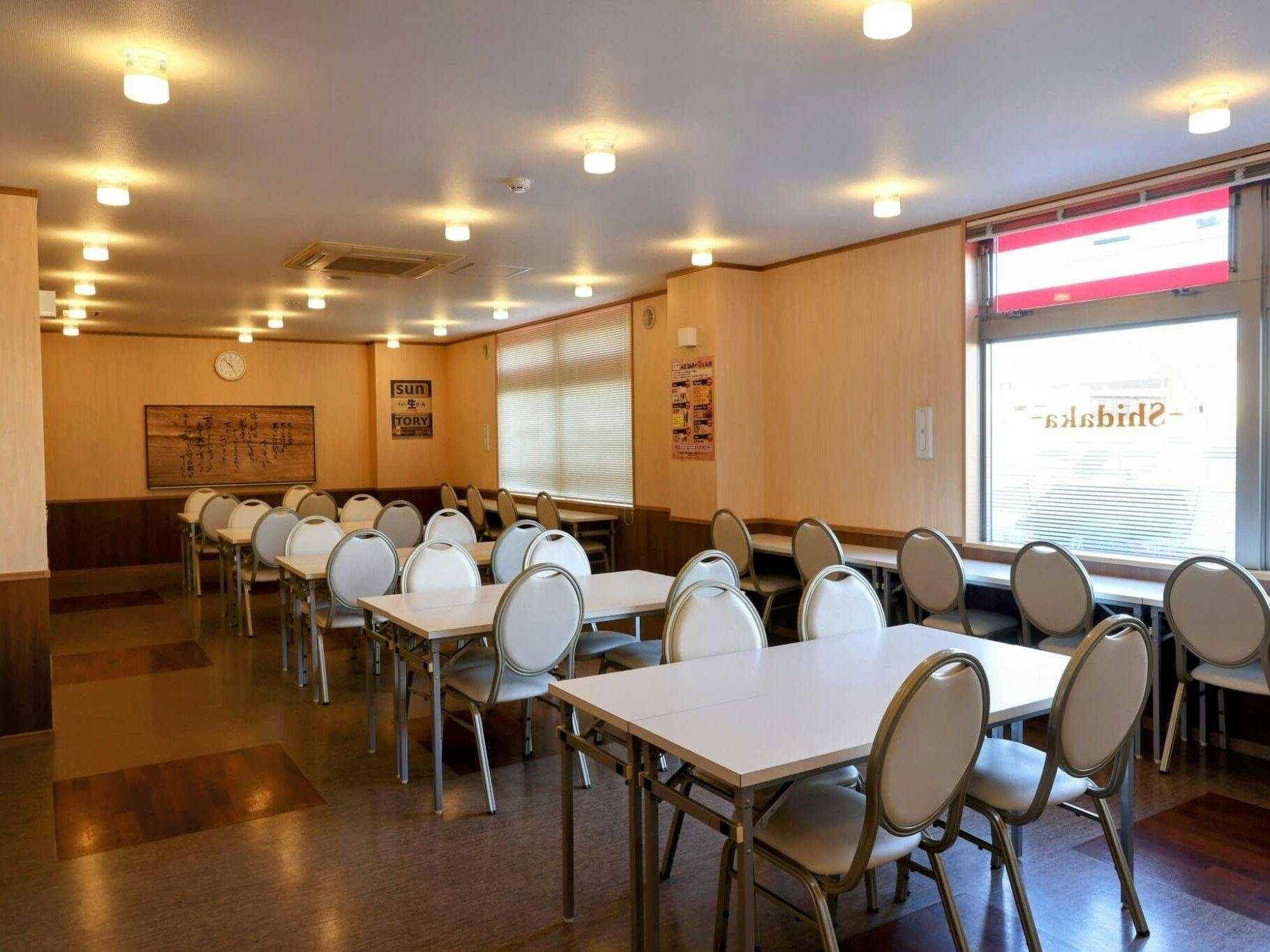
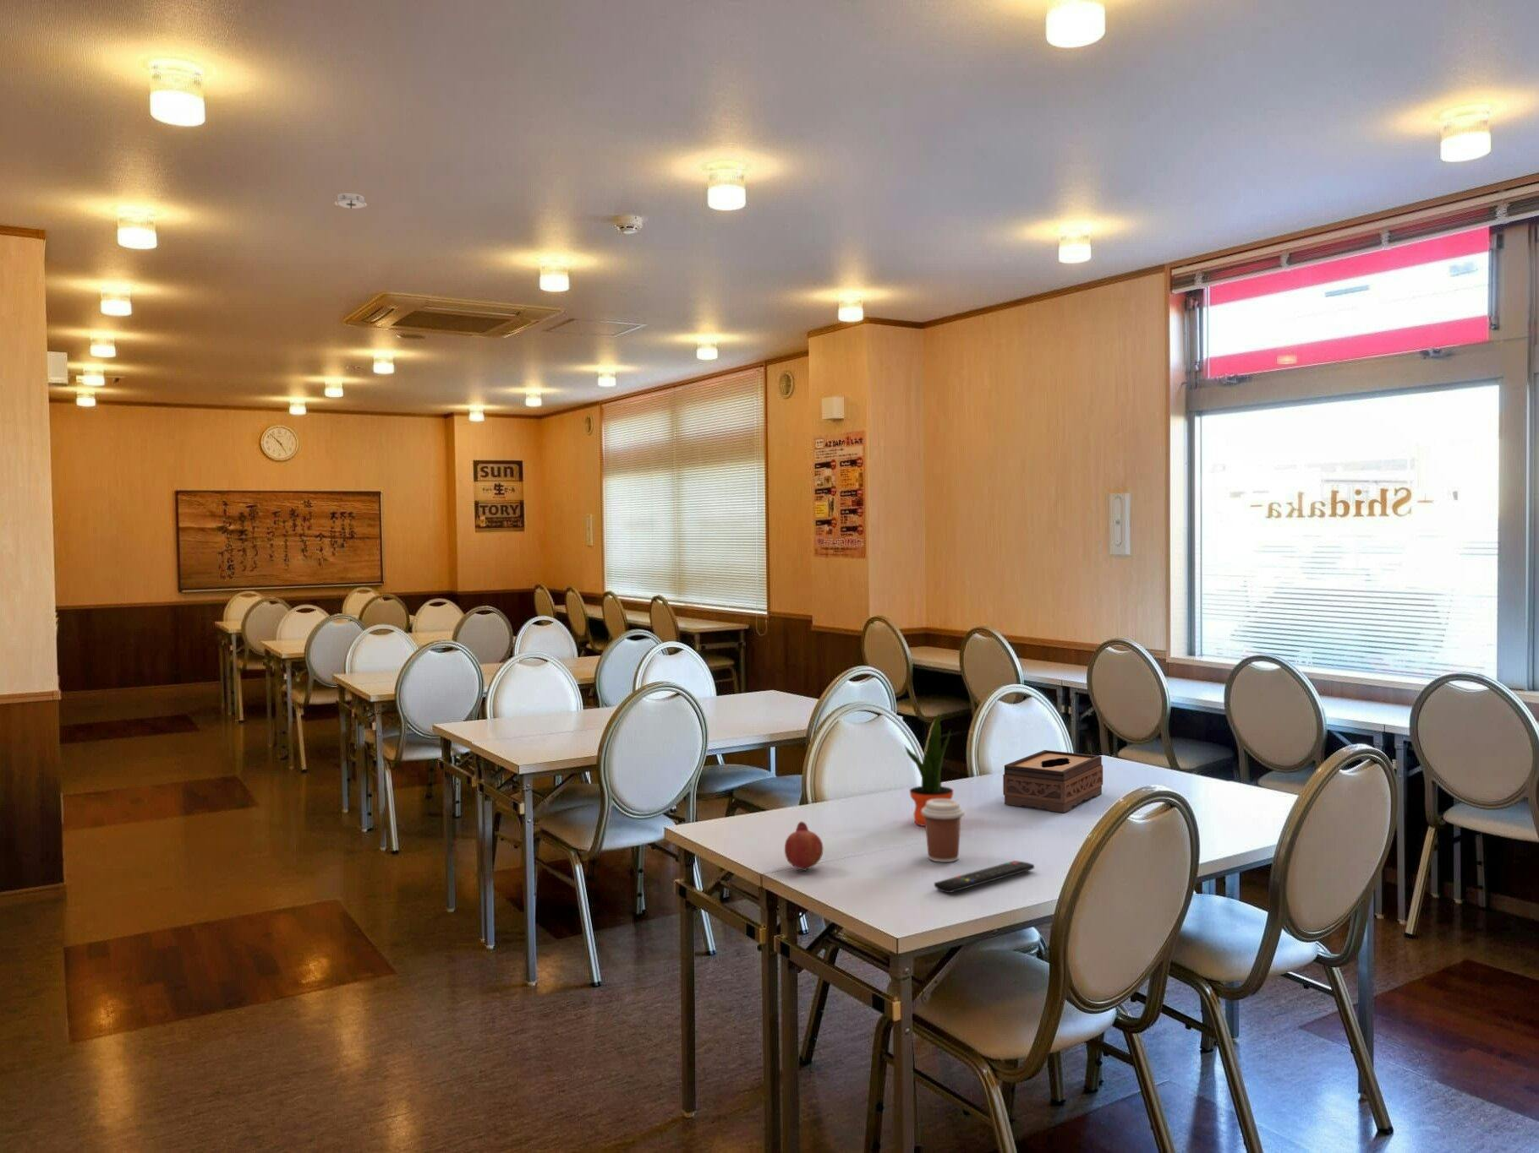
+ remote control [933,860,1035,894]
+ coffee cup [922,799,965,864]
+ potted plant [903,713,954,827]
+ fruit [784,821,824,872]
+ tissue box [1002,750,1104,814]
+ smoke detector [332,193,368,210]
